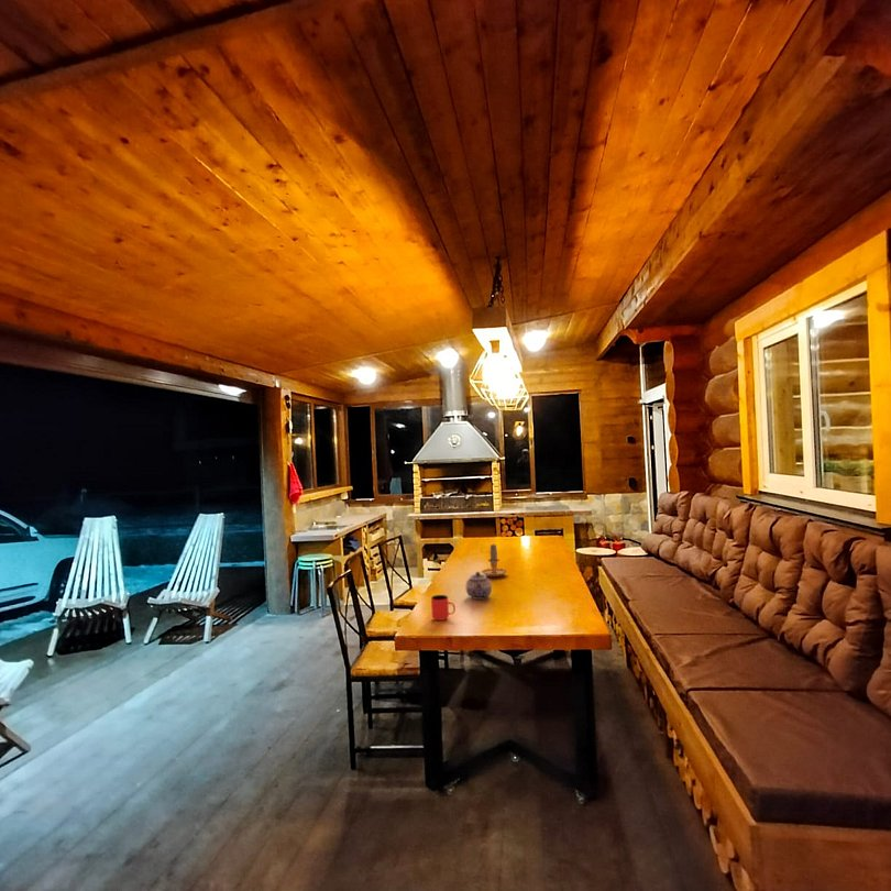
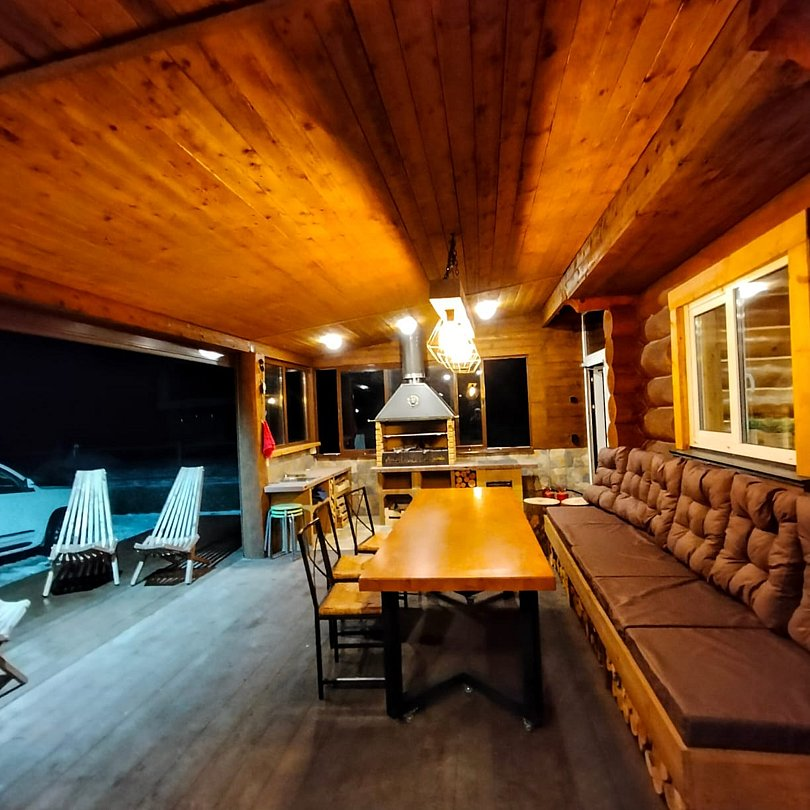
- candle [481,543,508,578]
- cup [430,594,457,622]
- teapot [464,571,493,601]
